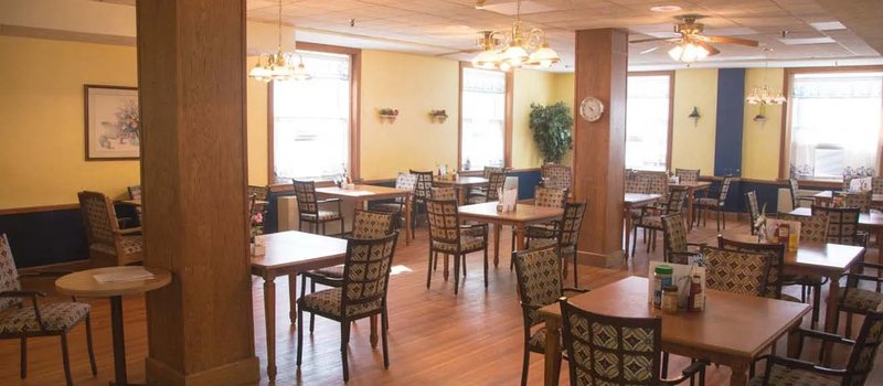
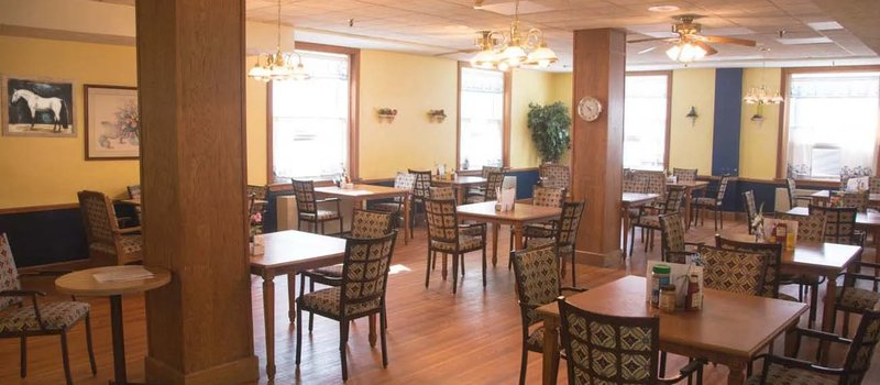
+ wall art [0,72,79,139]
